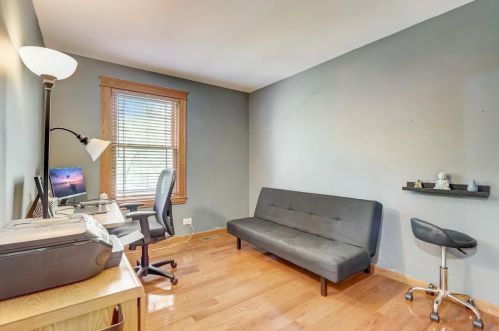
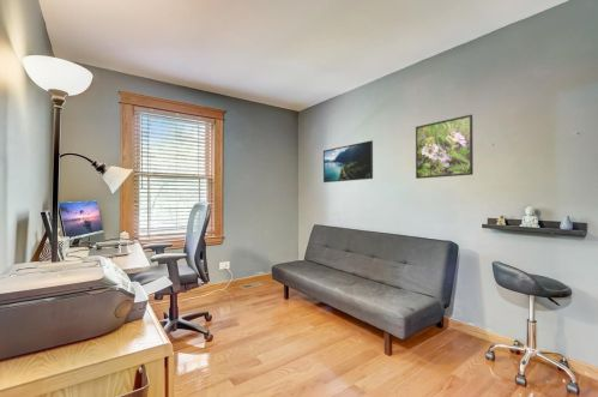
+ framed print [415,114,475,180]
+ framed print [322,139,374,184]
